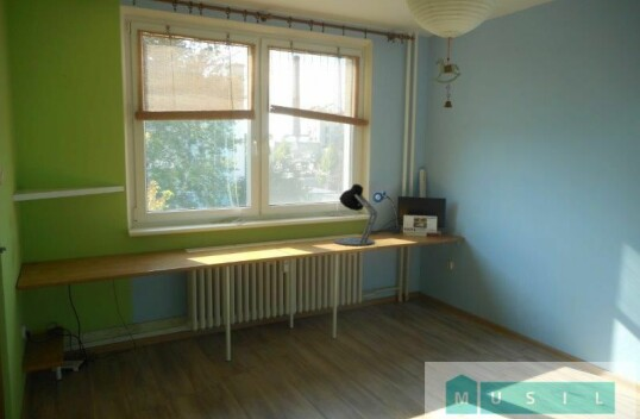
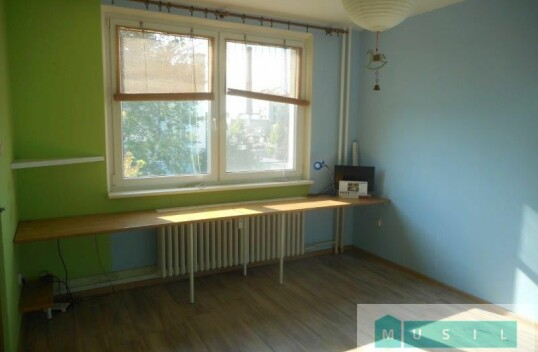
- desk lamp [332,183,378,246]
